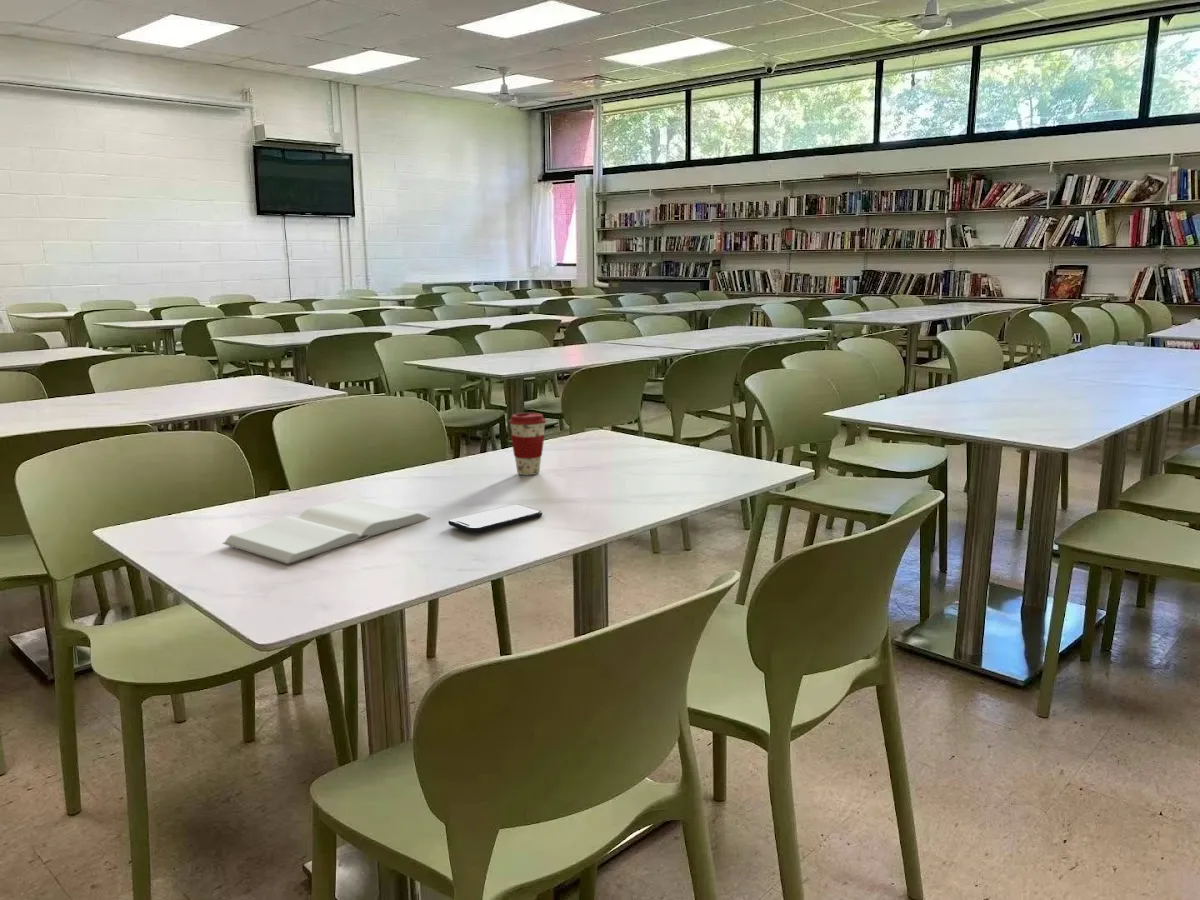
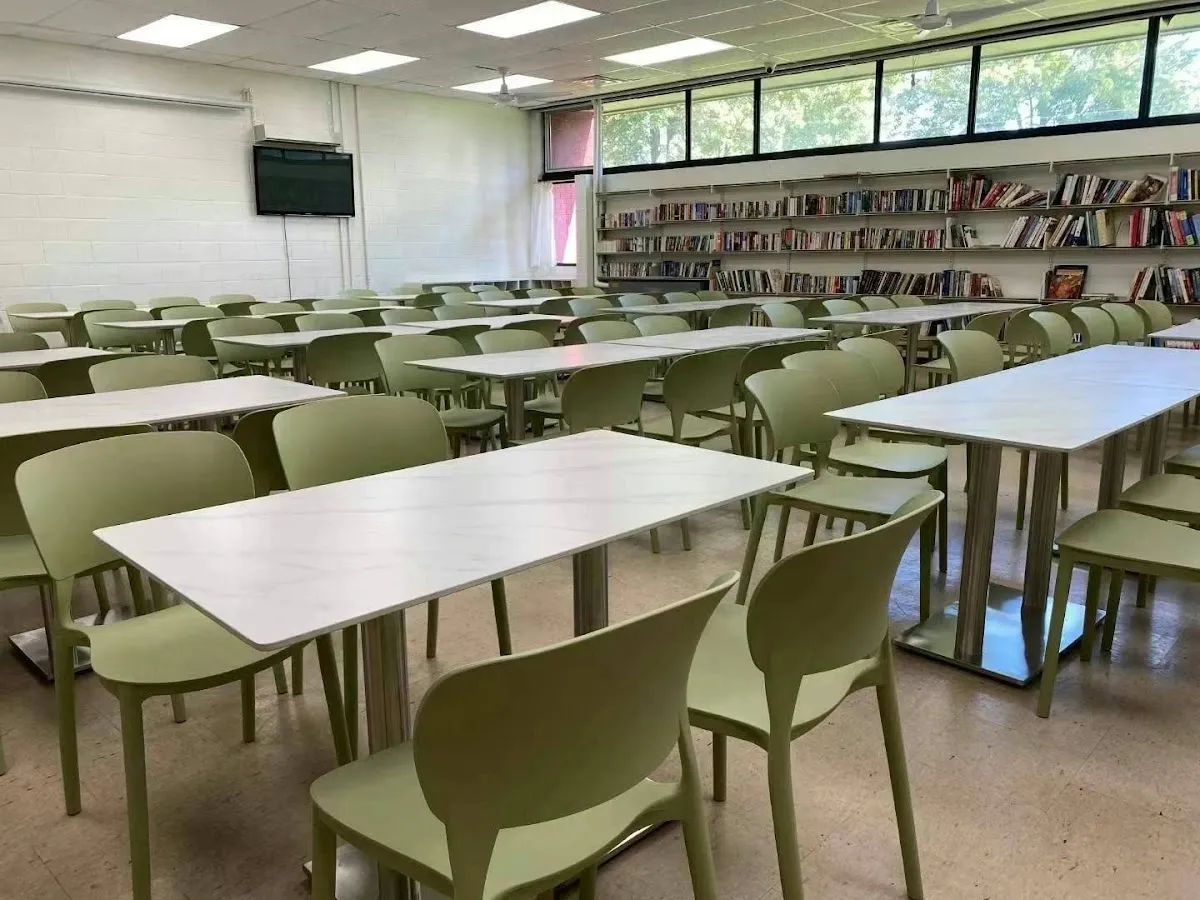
- coffee cup [508,412,547,476]
- smartphone [448,503,543,534]
- book [222,498,431,565]
